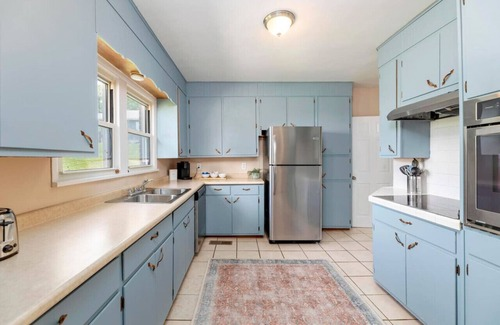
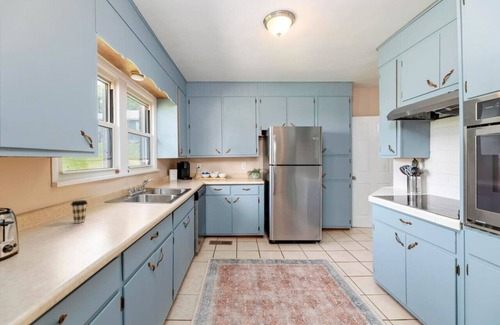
+ coffee cup [70,199,89,224]
